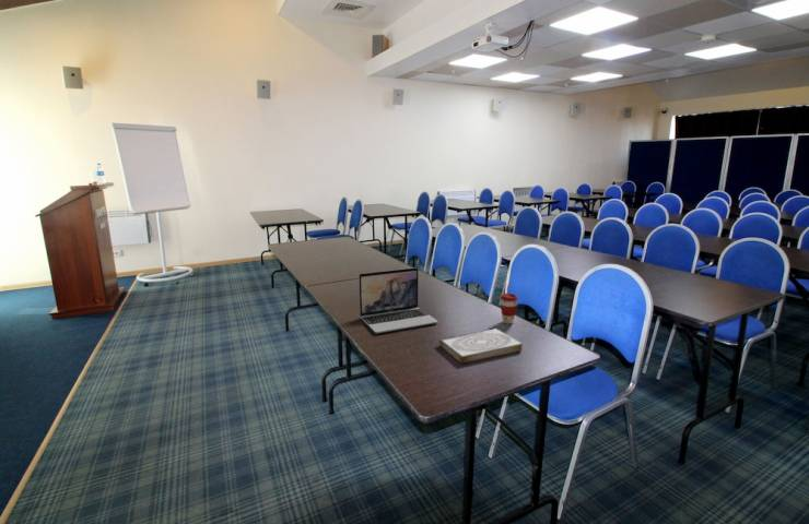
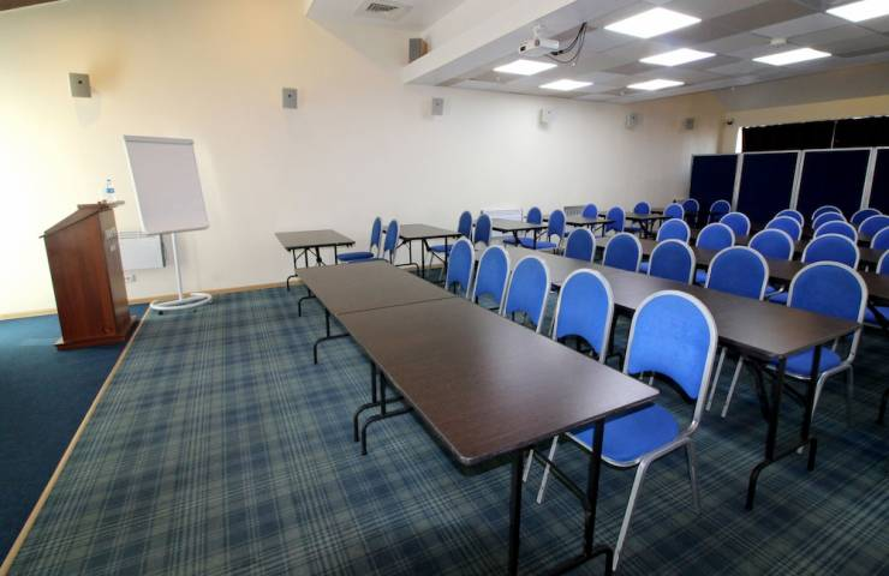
- laptop [357,266,439,334]
- coffee cup [500,293,519,325]
- book [437,327,523,365]
